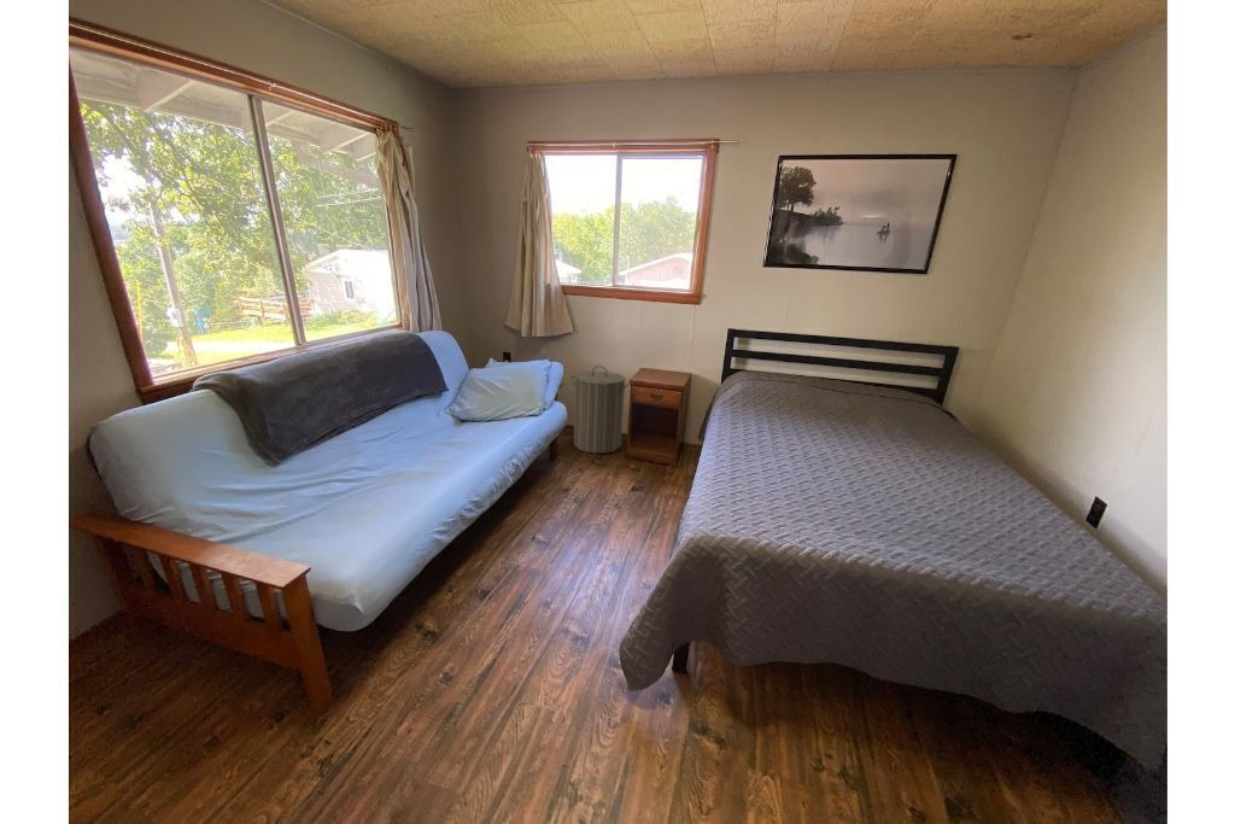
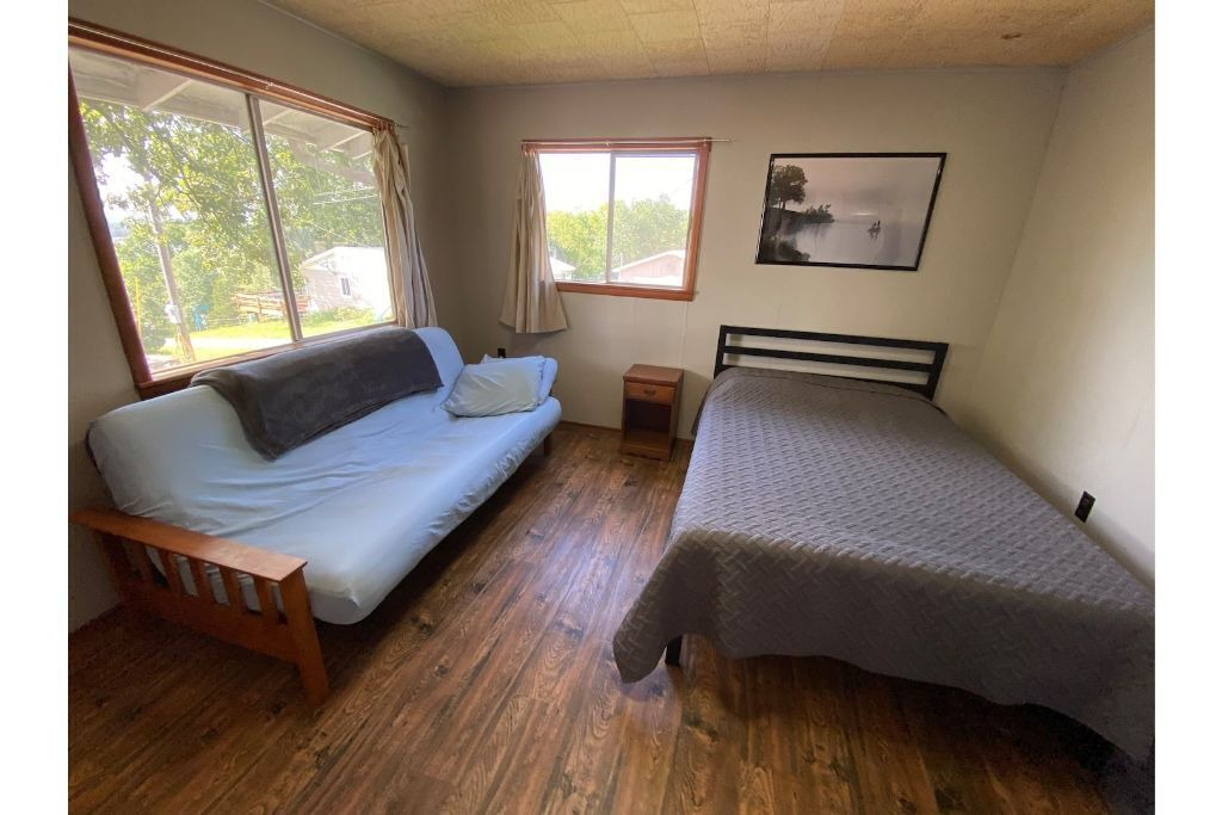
- laundry hamper [569,364,631,455]
